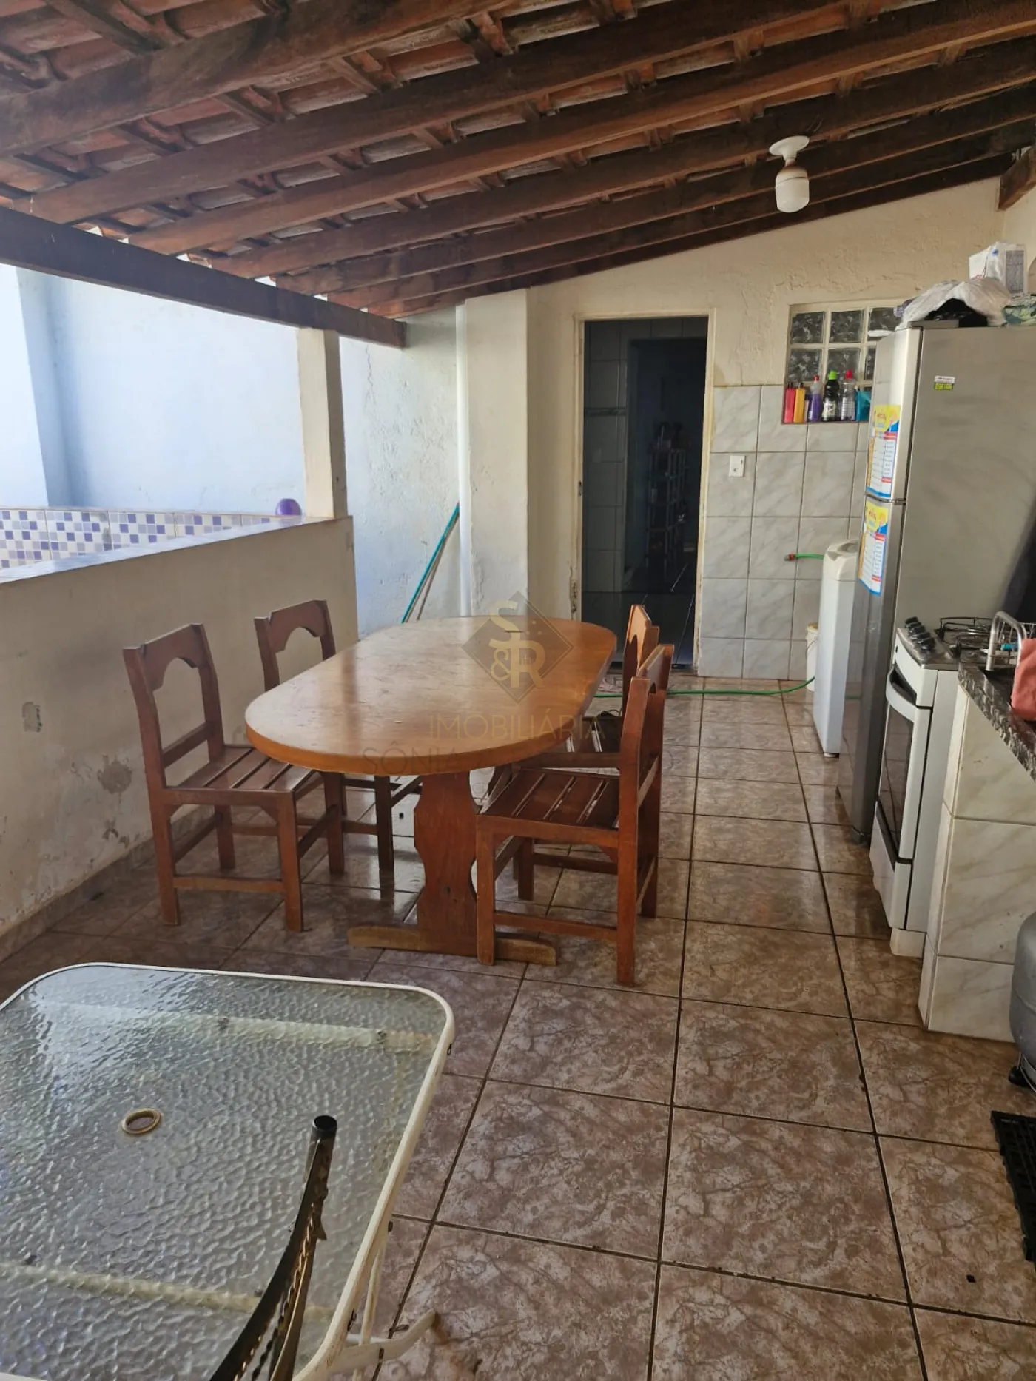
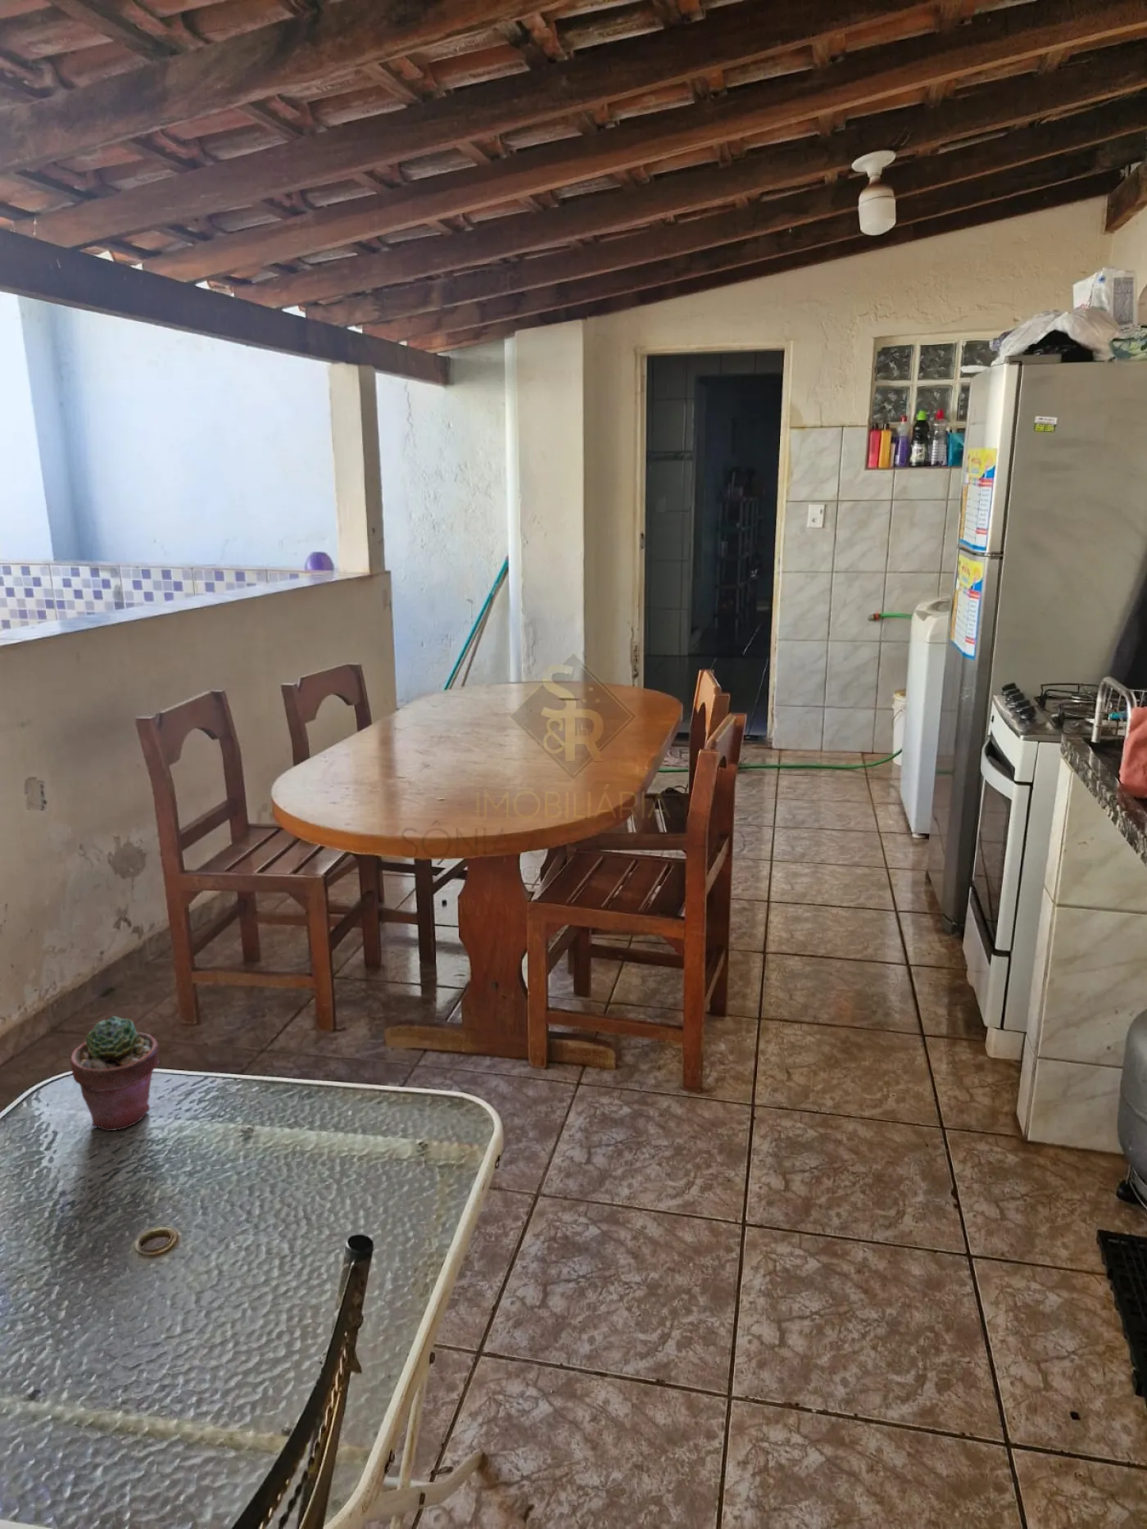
+ potted succulent [70,1016,160,1131]
